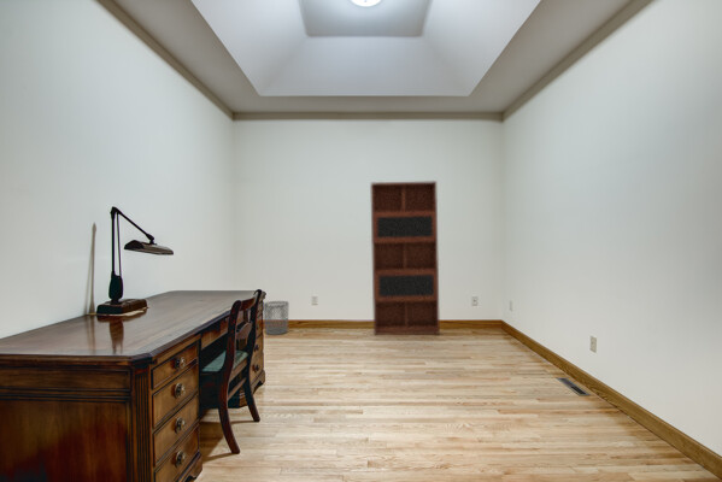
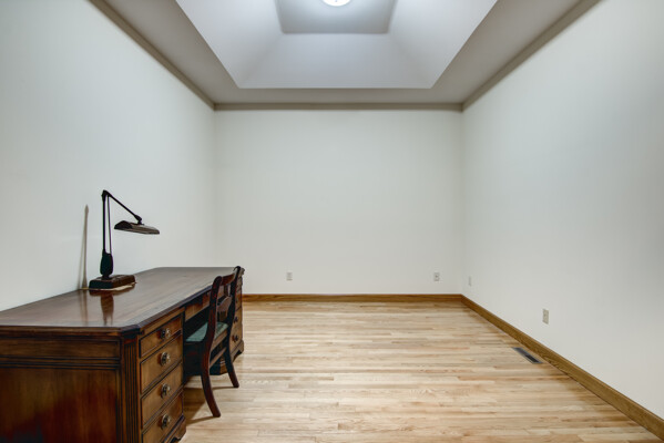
- waste bin [263,300,289,336]
- bookcase [369,180,441,336]
